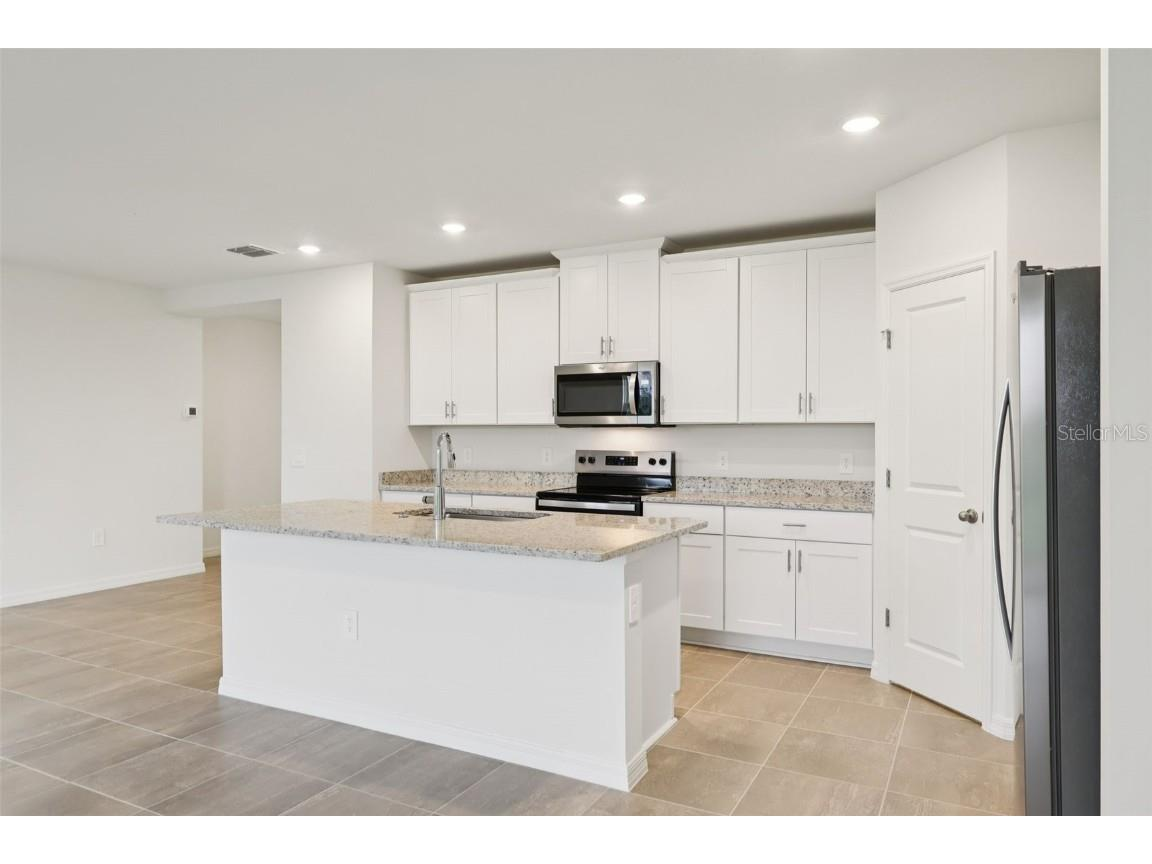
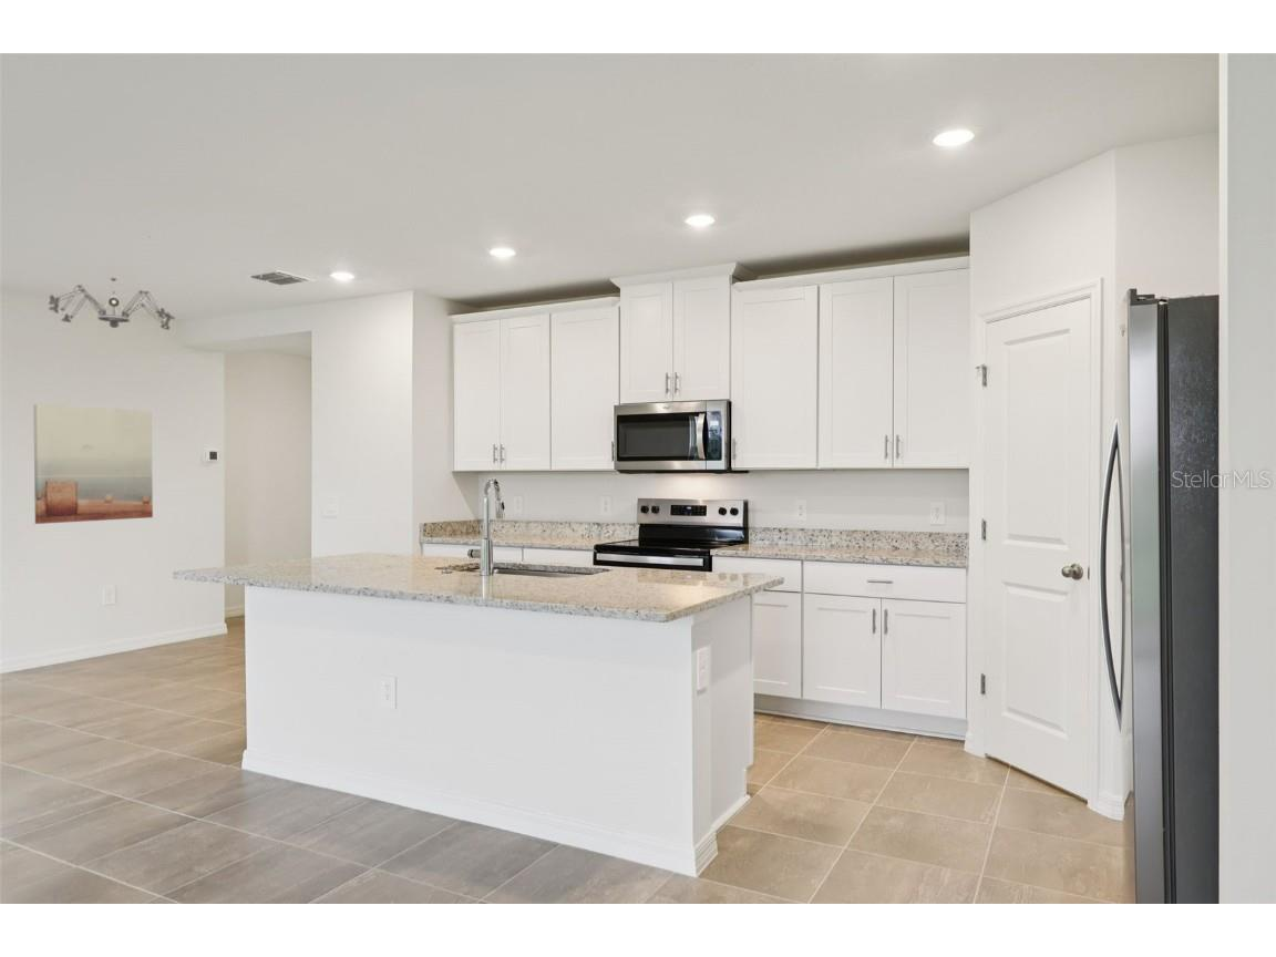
+ wall art [32,403,154,525]
+ chandelier [48,277,176,331]
